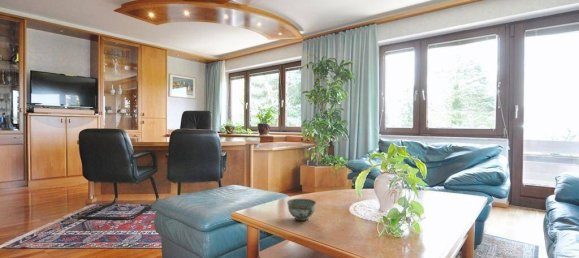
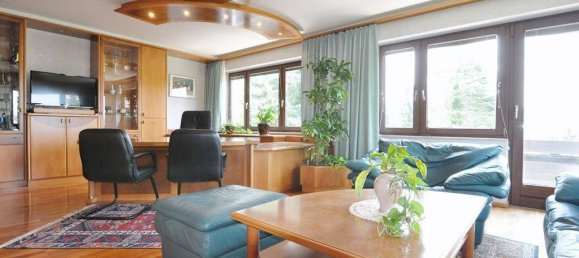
- bowl [286,198,317,222]
